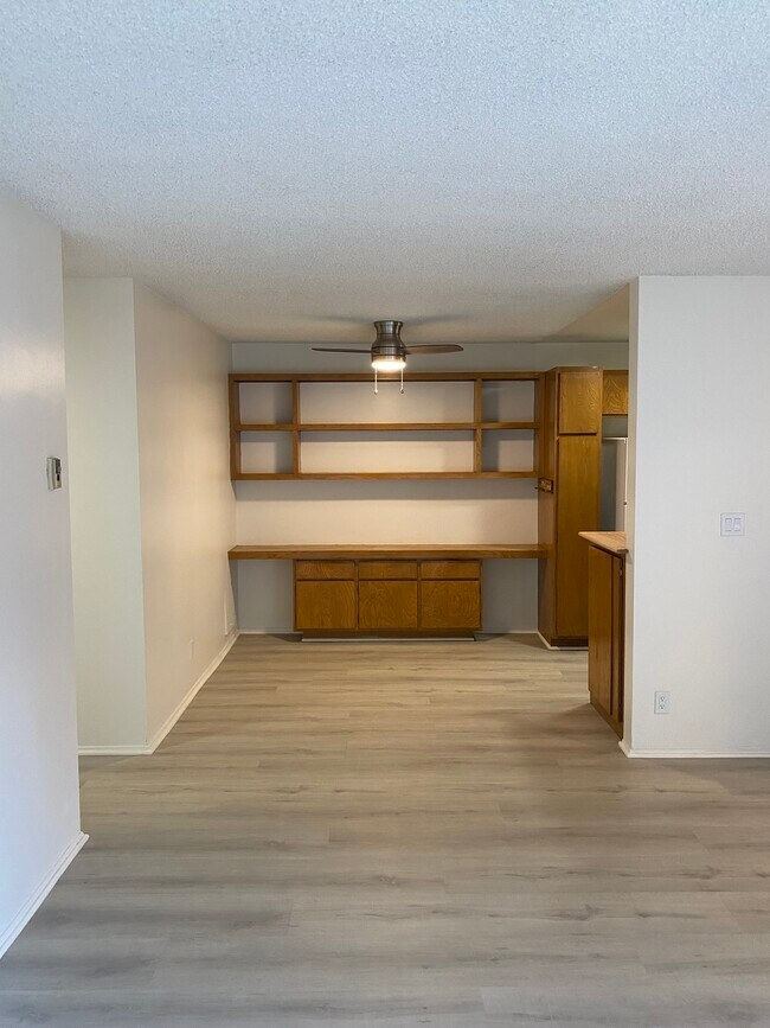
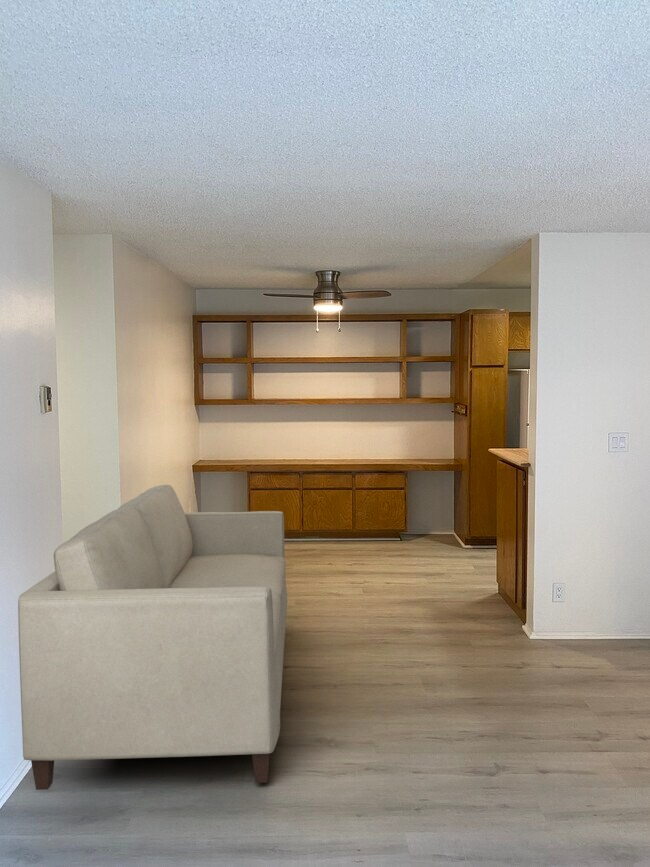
+ sofa [17,484,288,791]
